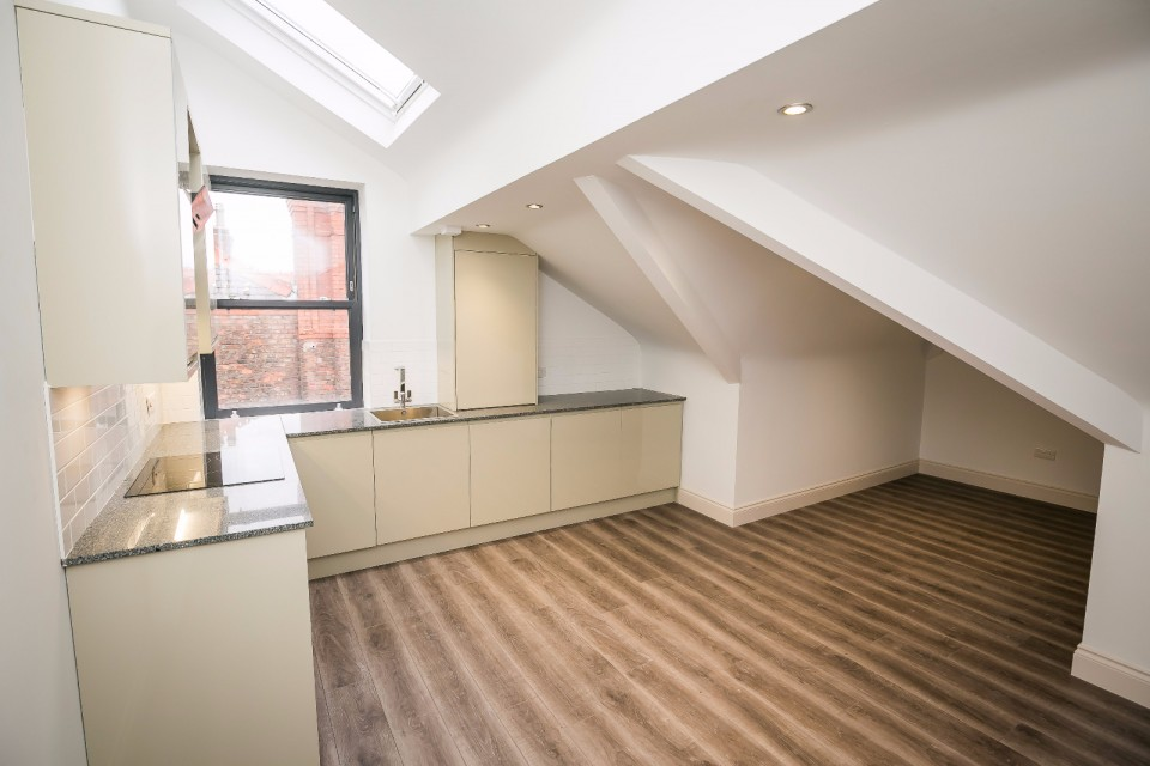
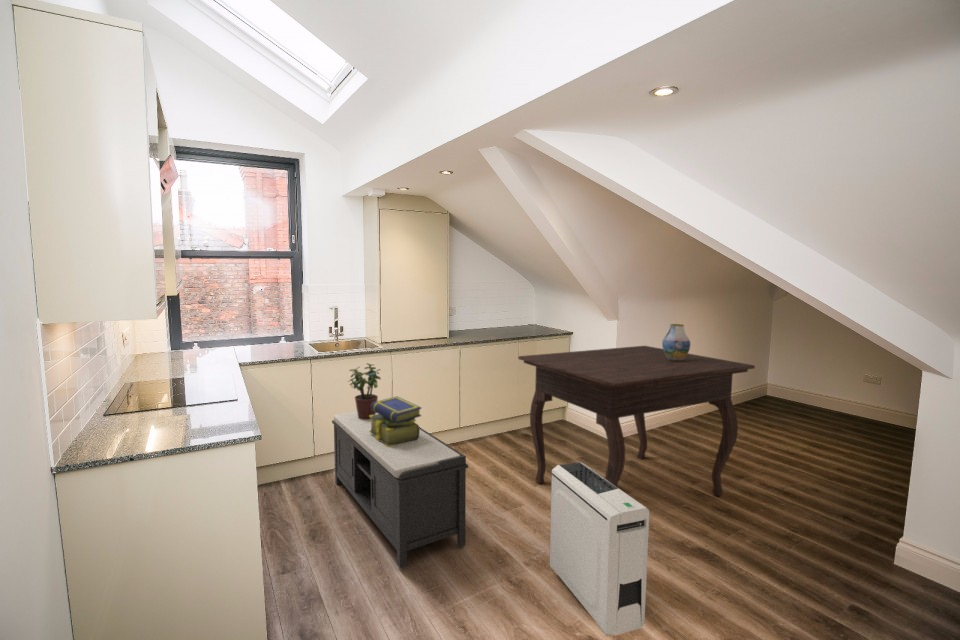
+ potted plant [347,362,382,420]
+ stack of books [369,395,423,447]
+ vase [661,323,691,361]
+ bench [331,411,469,569]
+ dining table [517,345,756,497]
+ air purifier [548,461,650,637]
